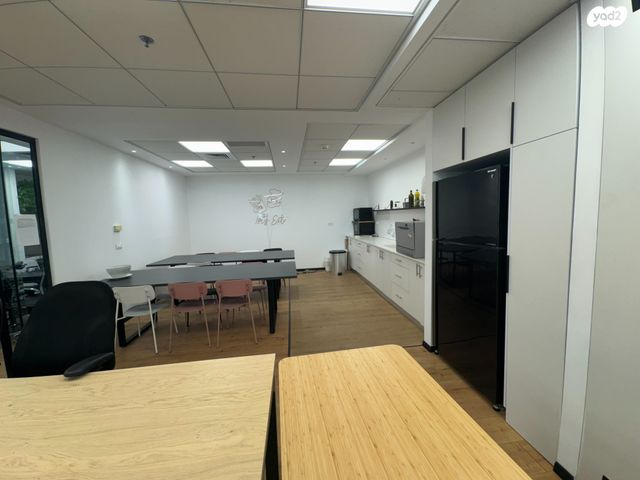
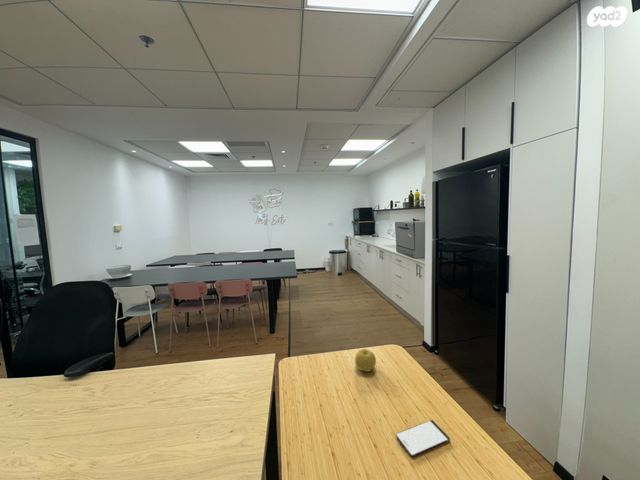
+ smartphone [395,419,451,458]
+ fruit [354,348,377,373]
